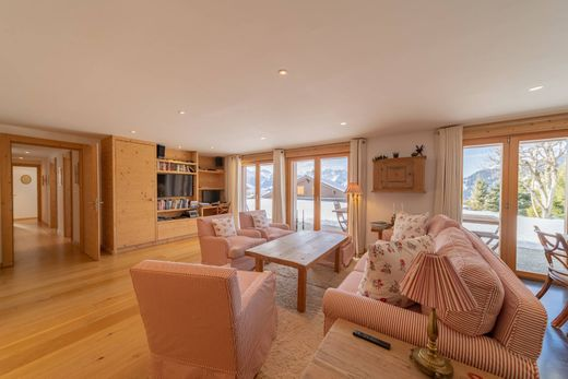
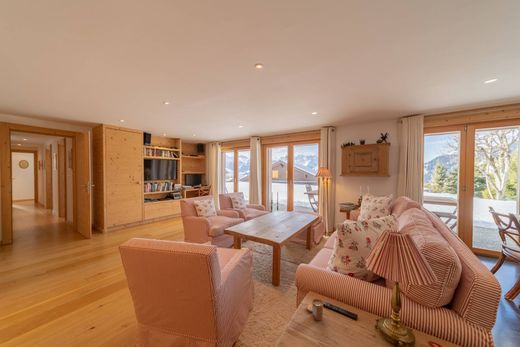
+ candle [306,298,324,321]
